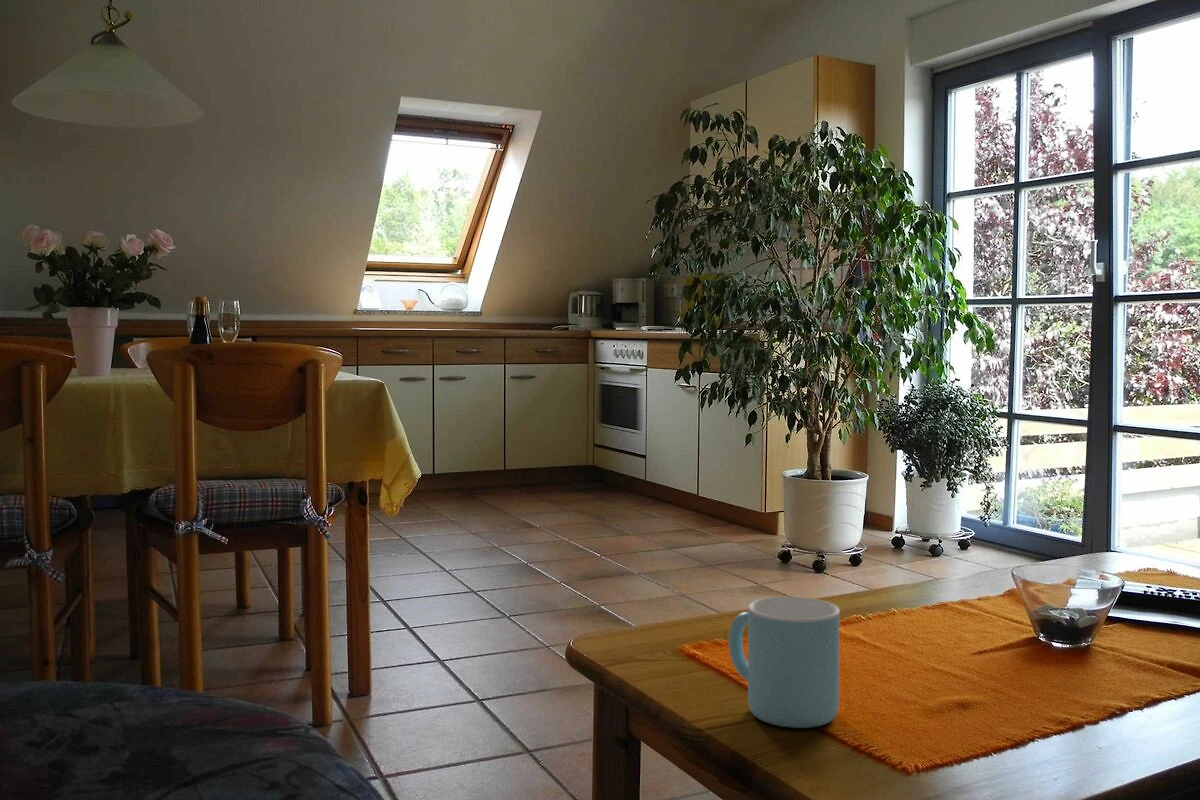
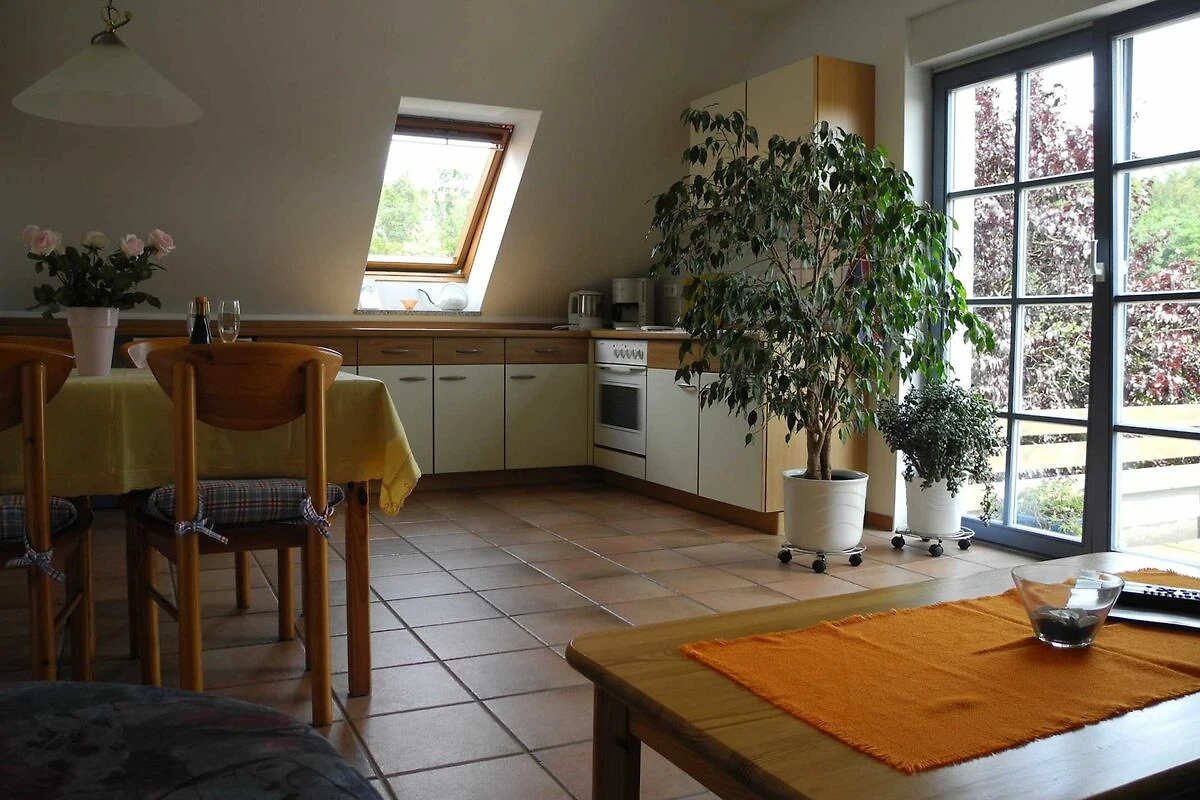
- mug [728,596,841,729]
